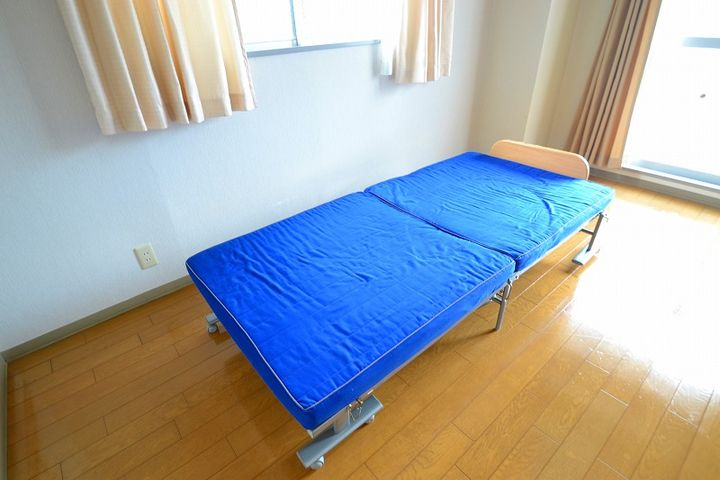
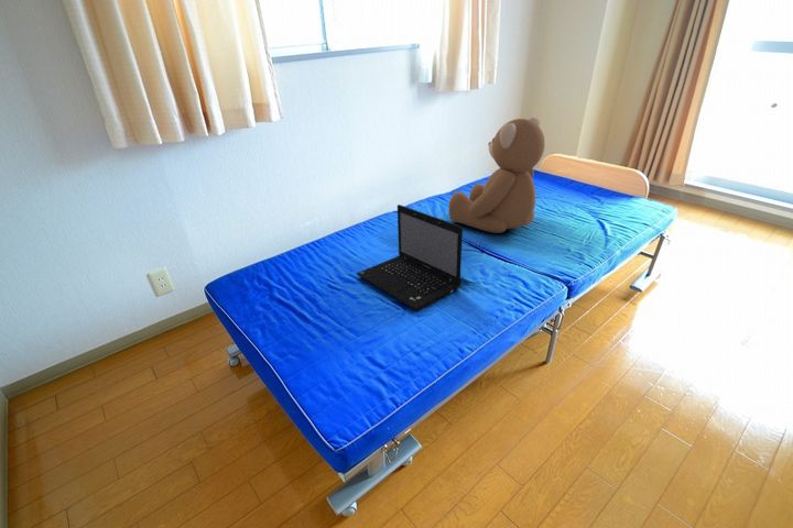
+ laptop [356,204,464,311]
+ teddy bear [447,117,546,234]
